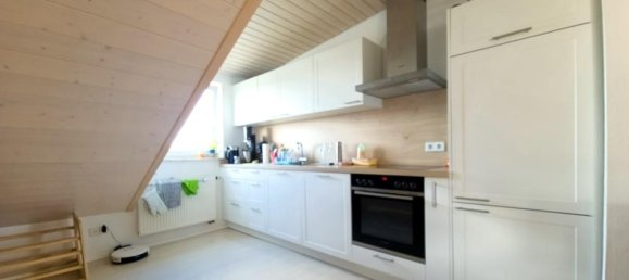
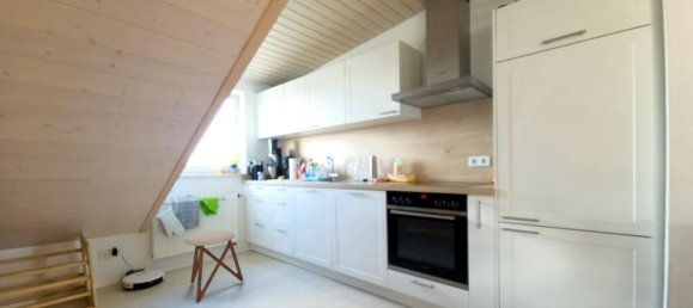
+ stool [183,229,244,304]
